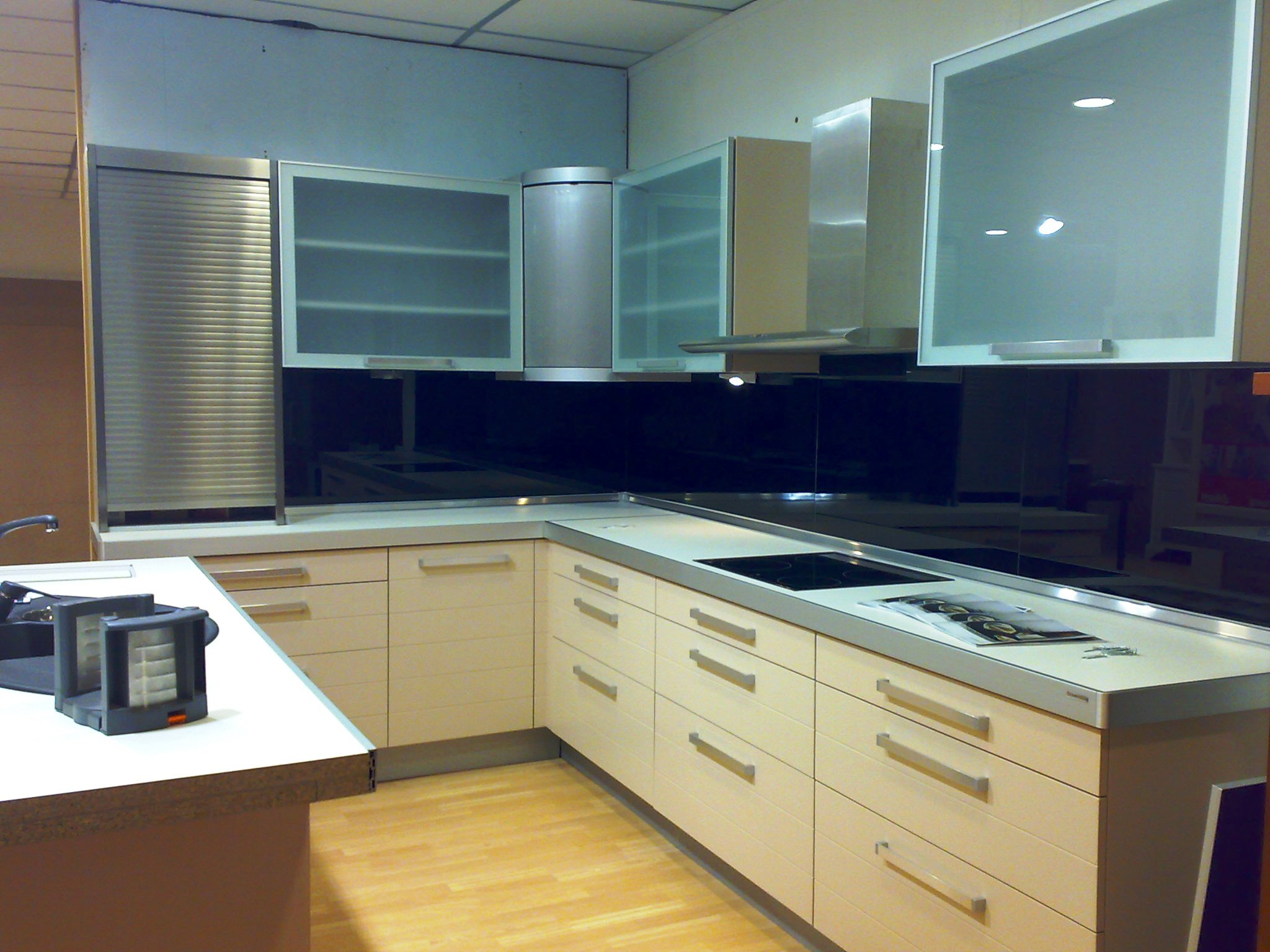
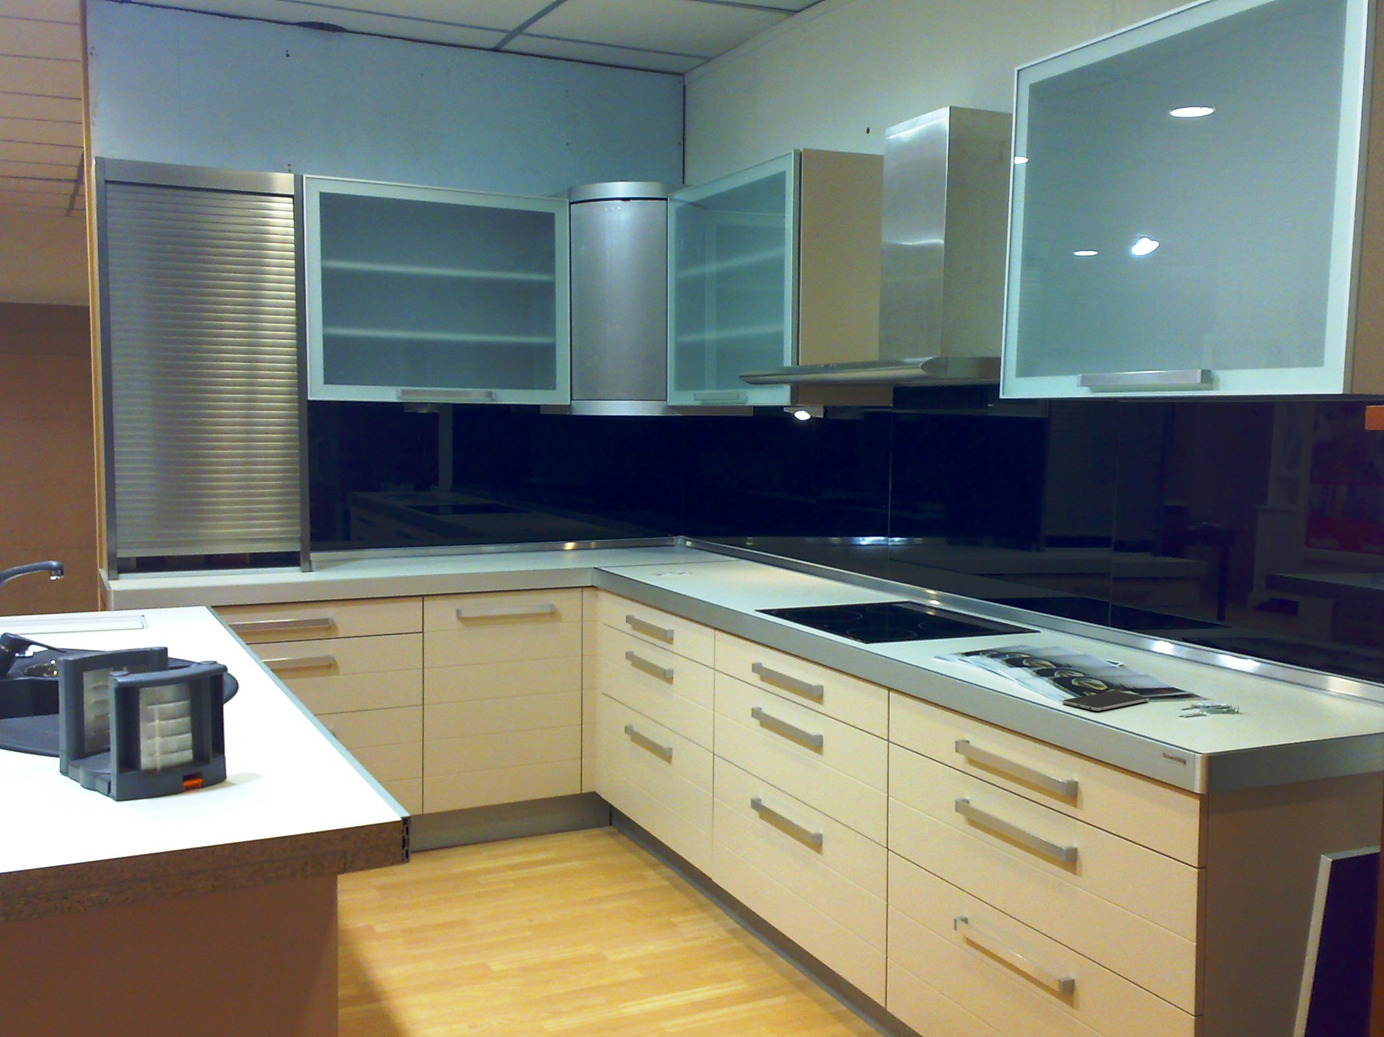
+ smartphone [1063,690,1150,711]
